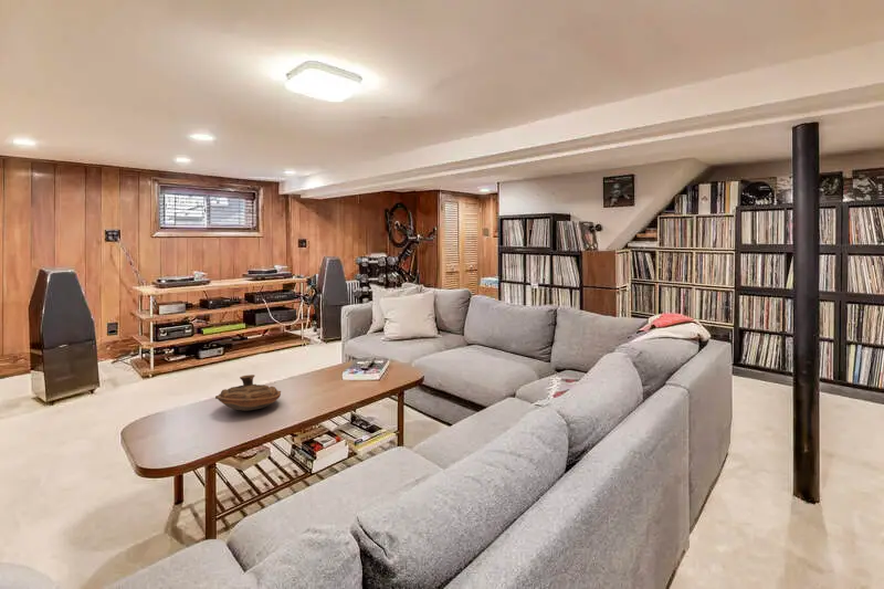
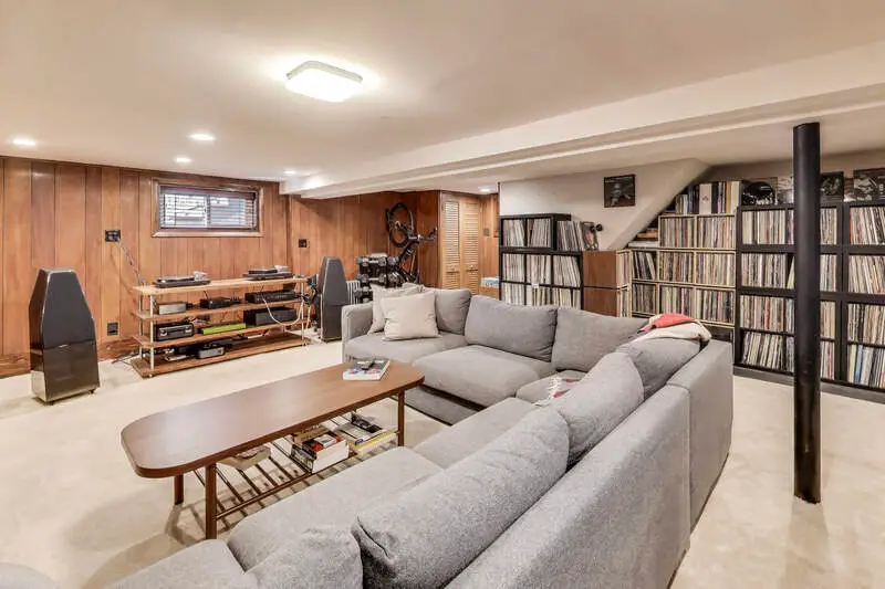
- decorative bowl [214,374,282,411]
